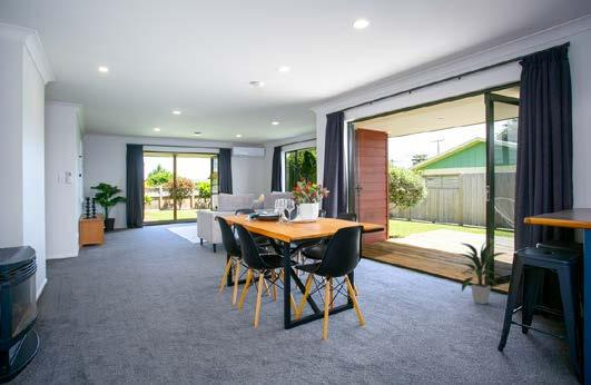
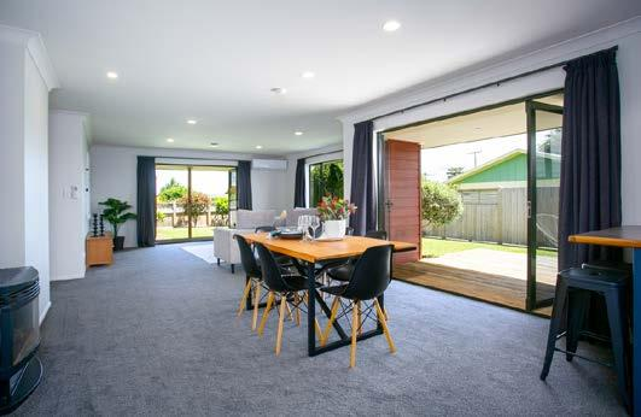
- indoor plant [457,240,509,305]
